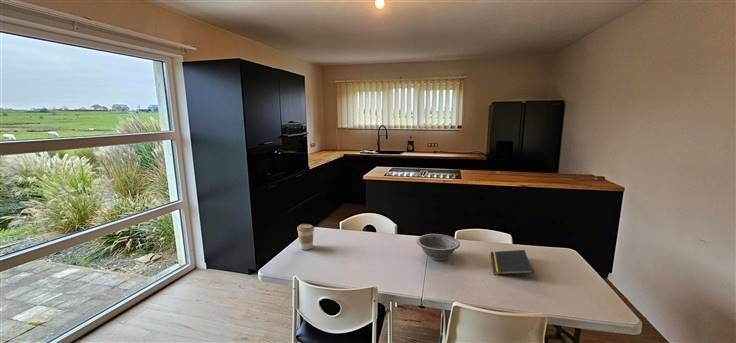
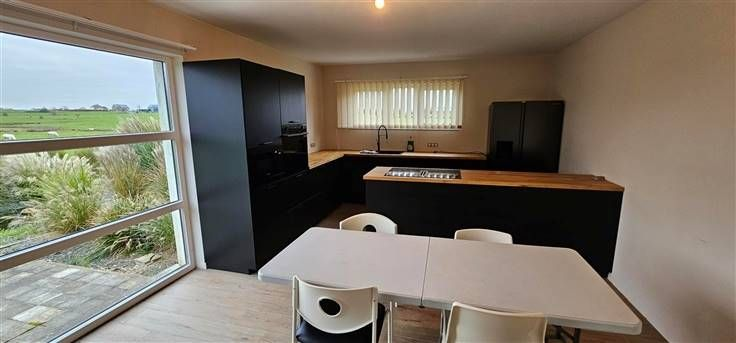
- coffee cup [296,223,315,251]
- notepad [490,249,534,275]
- decorative bowl [416,233,461,261]
